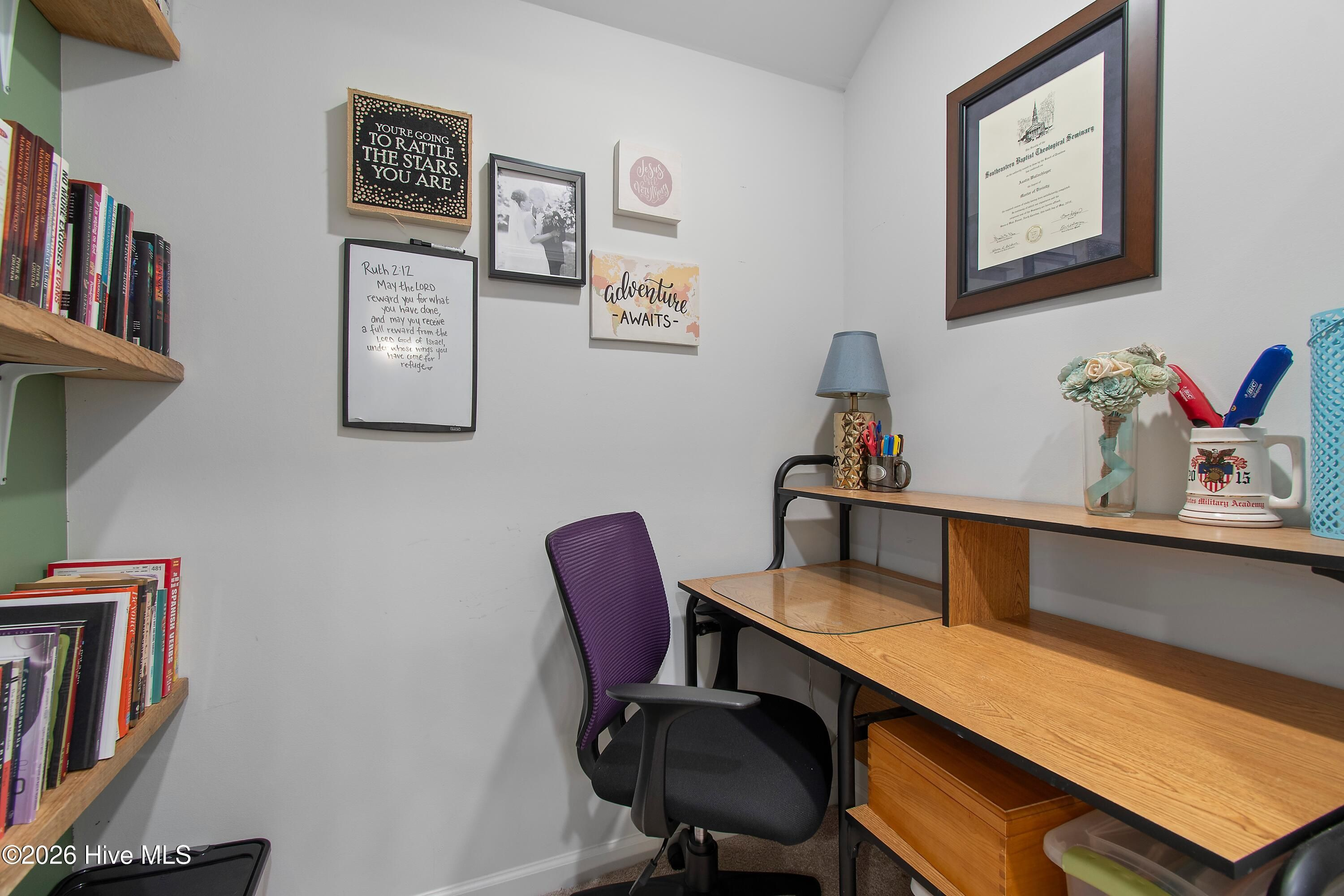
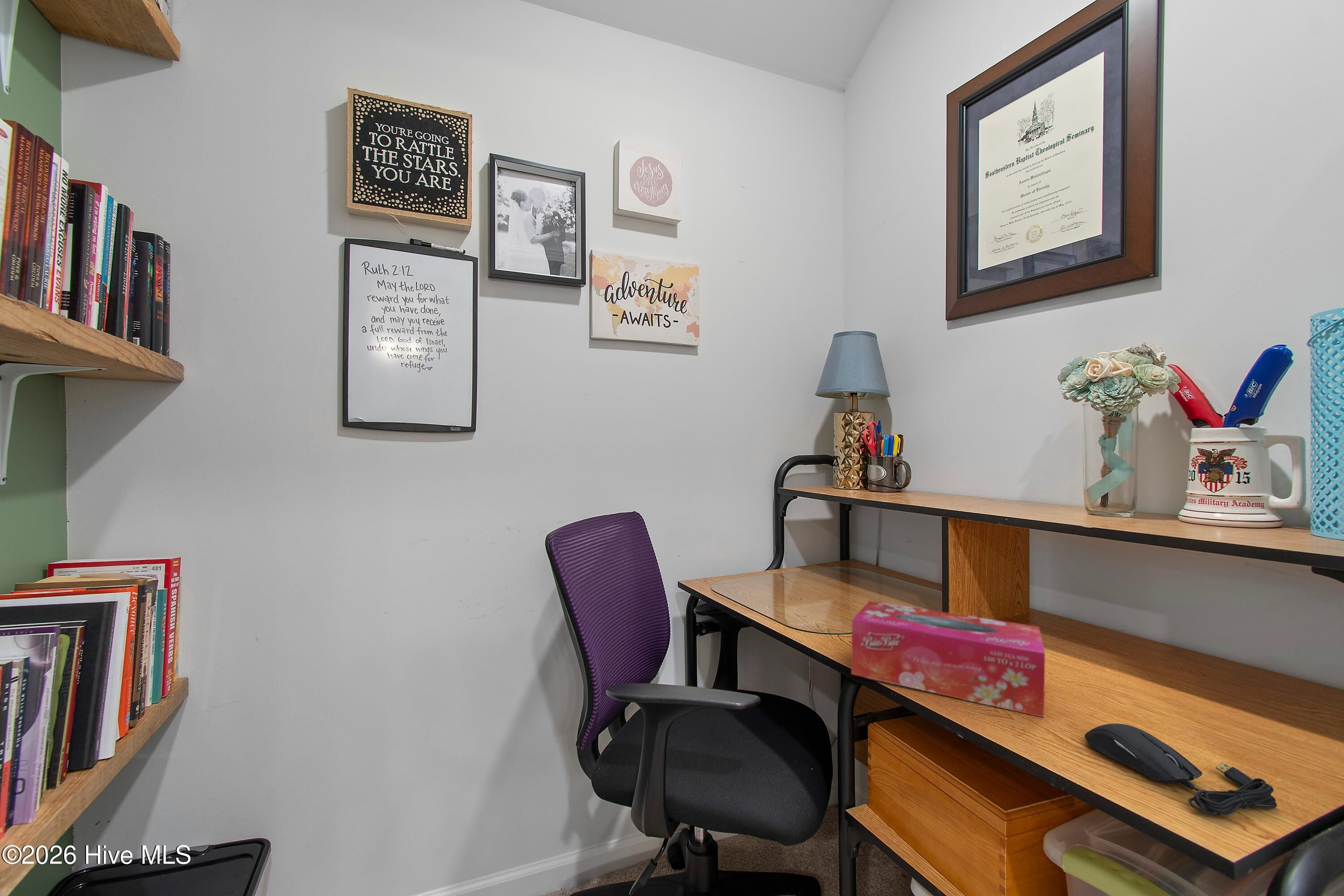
+ computer mouse [1084,723,1278,816]
+ tissue box [851,600,1045,718]
